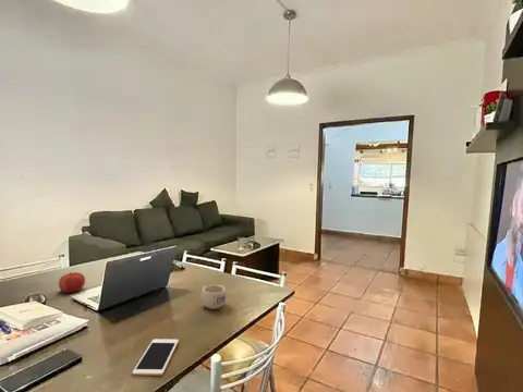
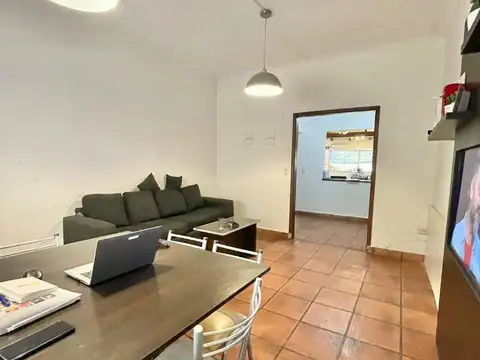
- cell phone [132,338,180,377]
- fruit [58,271,86,294]
- mug [200,284,228,310]
